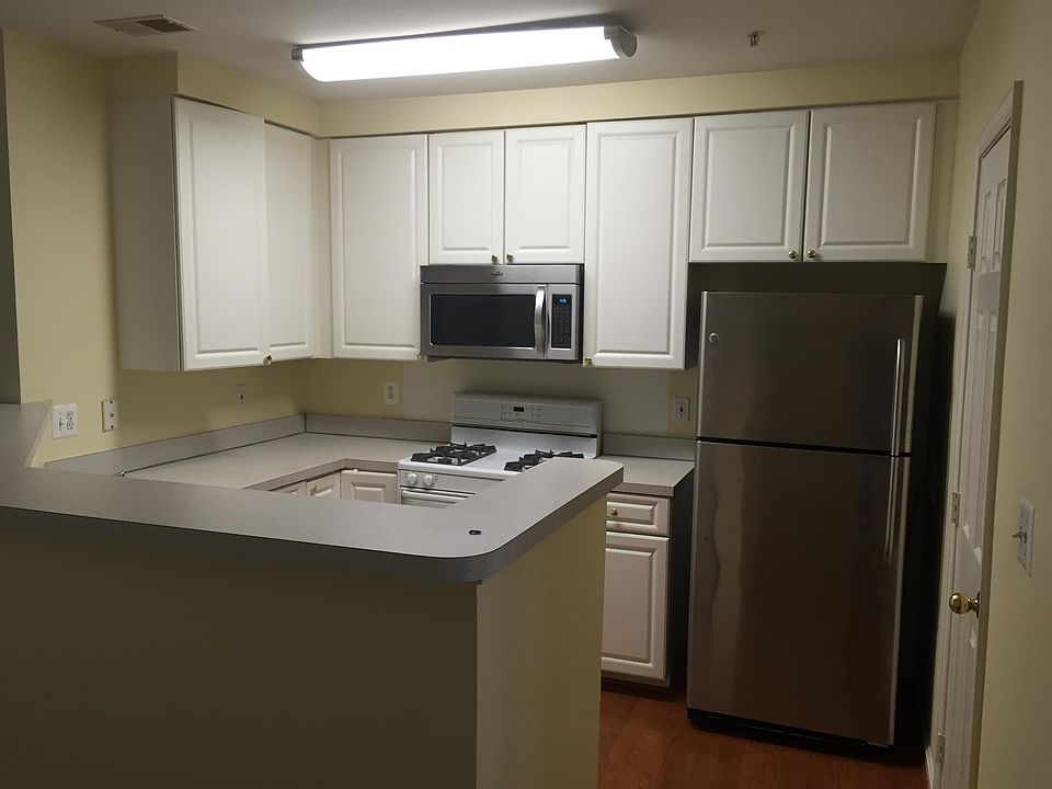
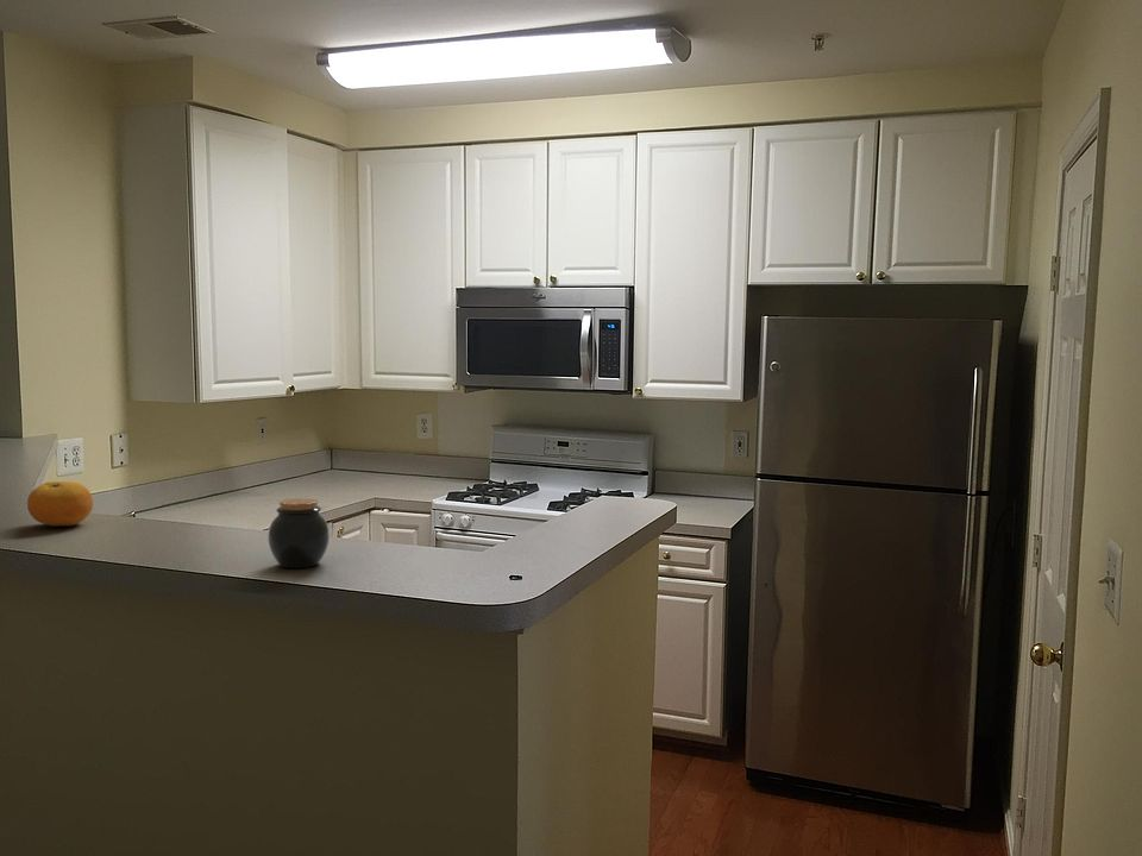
+ fruit [26,480,94,527]
+ jar [266,497,331,568]
